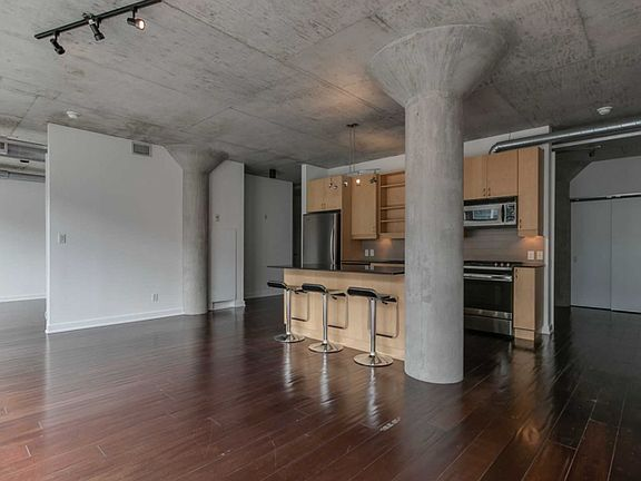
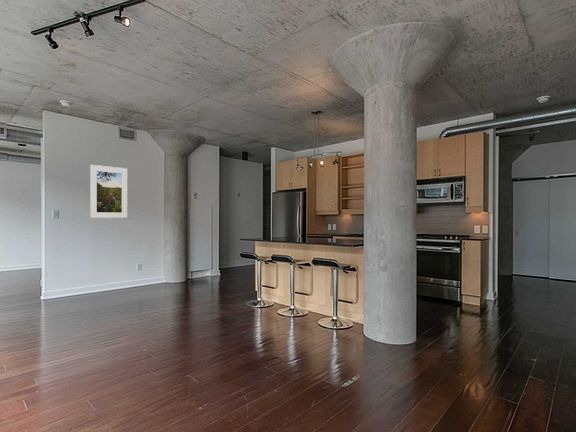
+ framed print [89,164,128,219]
